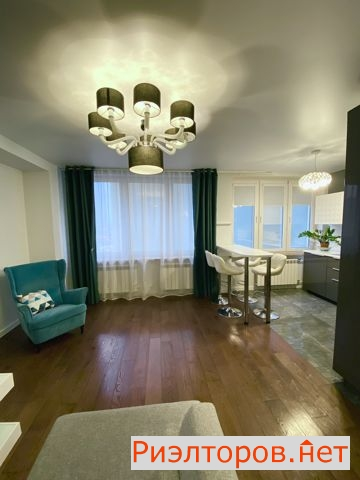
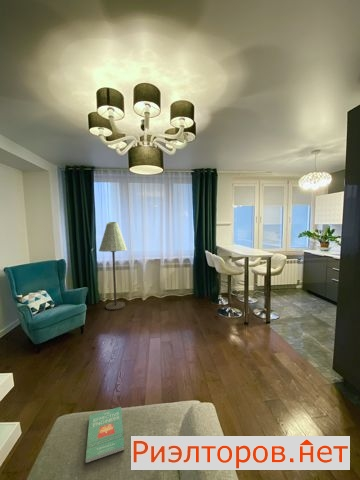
+ book [84,406,125,464]
+ floor lamp [98,221,128,311]
